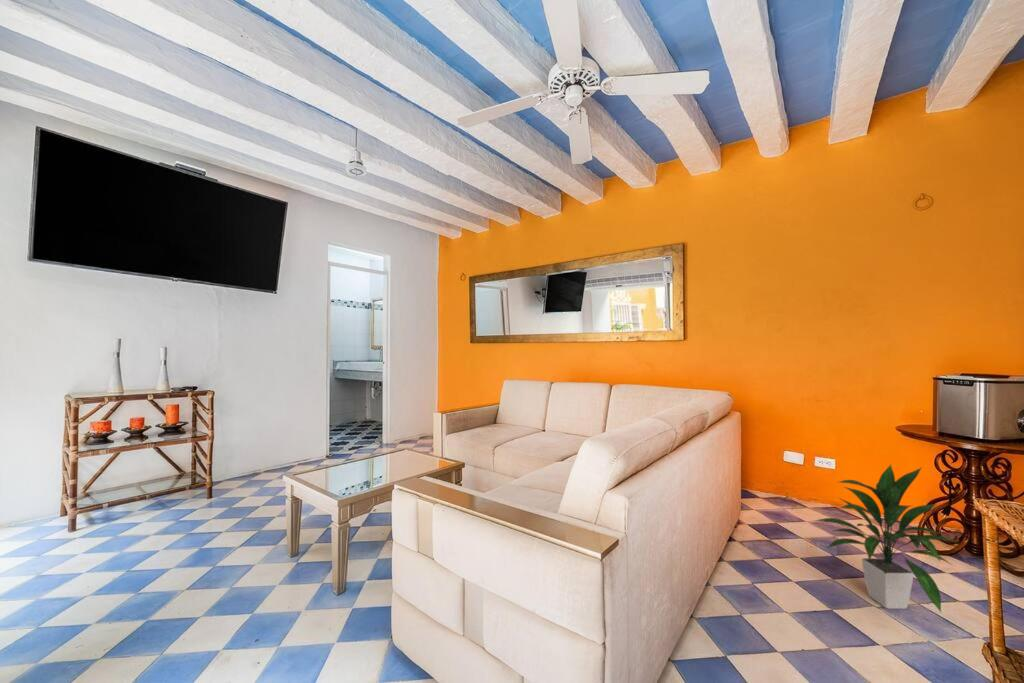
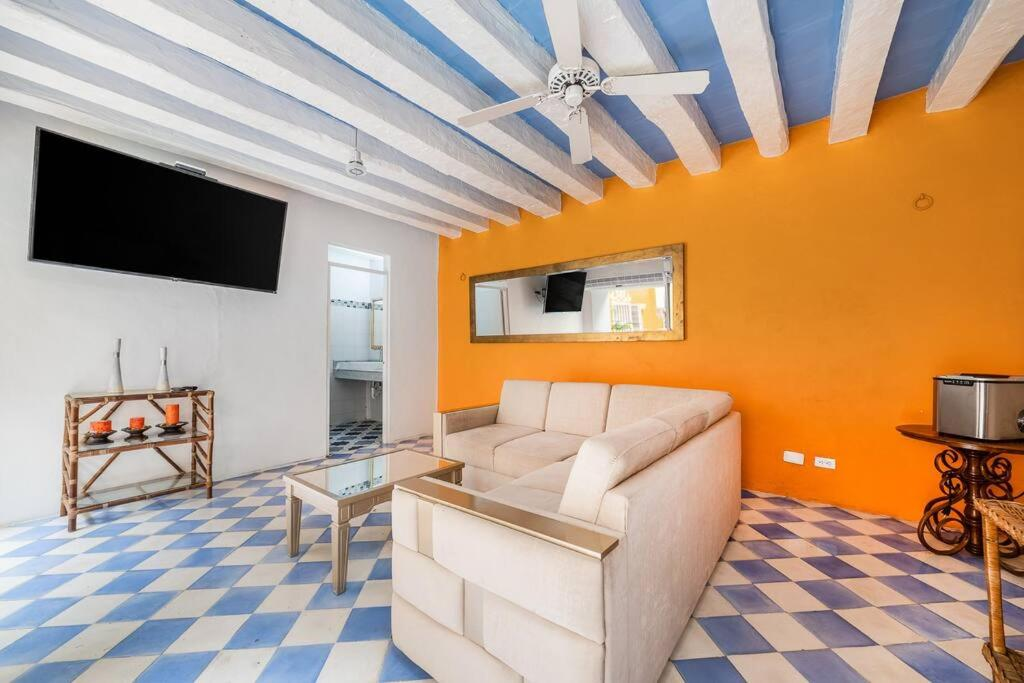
- indoor plant [812,463,960,613]
